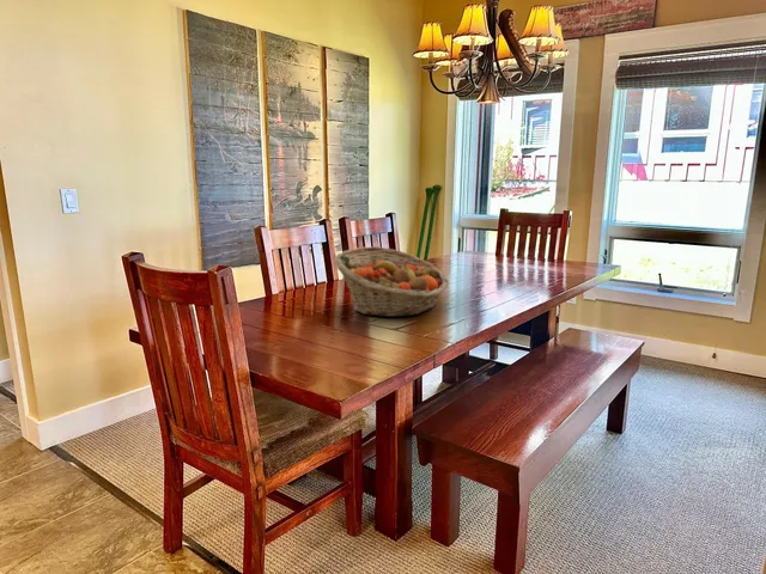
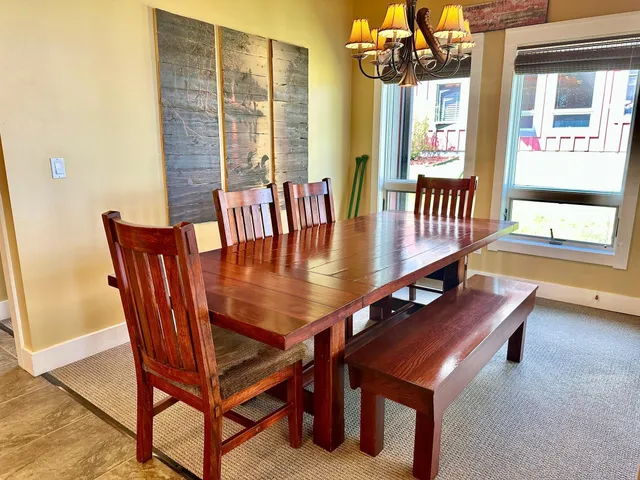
- fruit basket [333,245,449,318]
